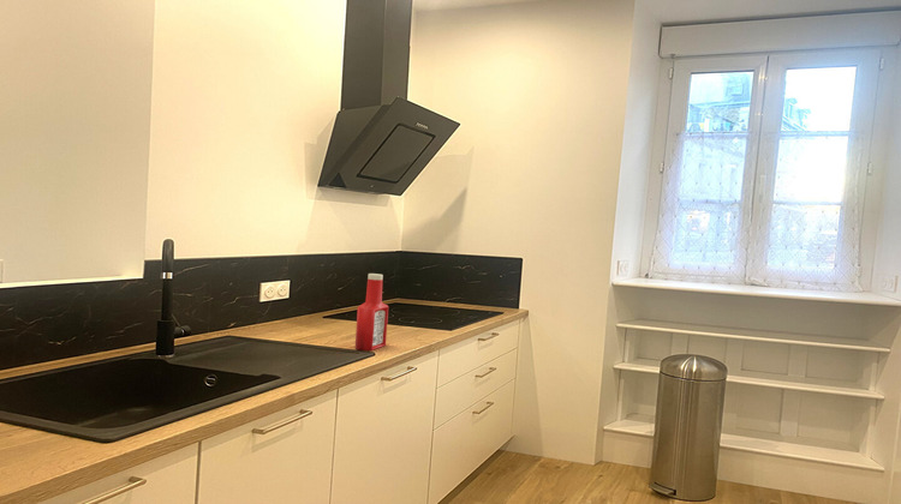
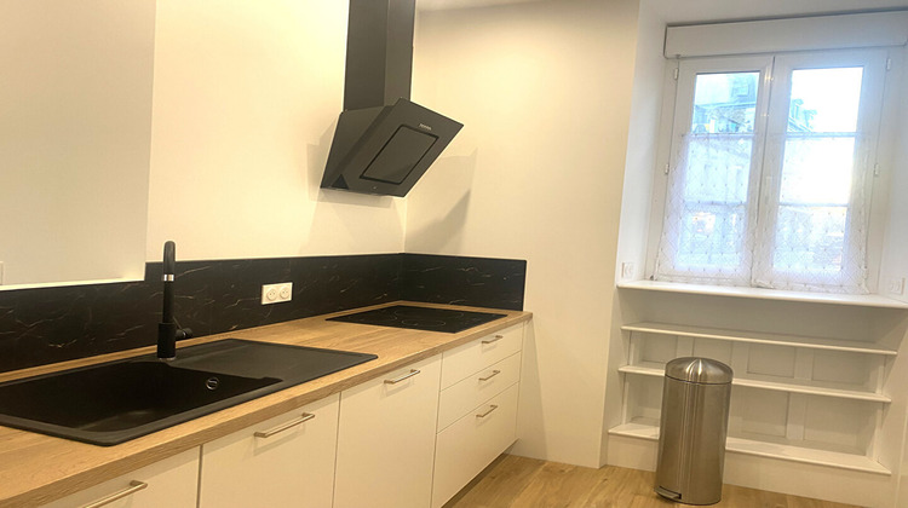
- soap bottle [354,272,389,352]
